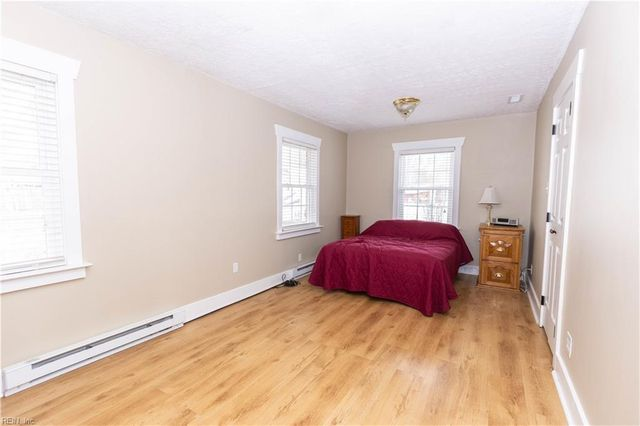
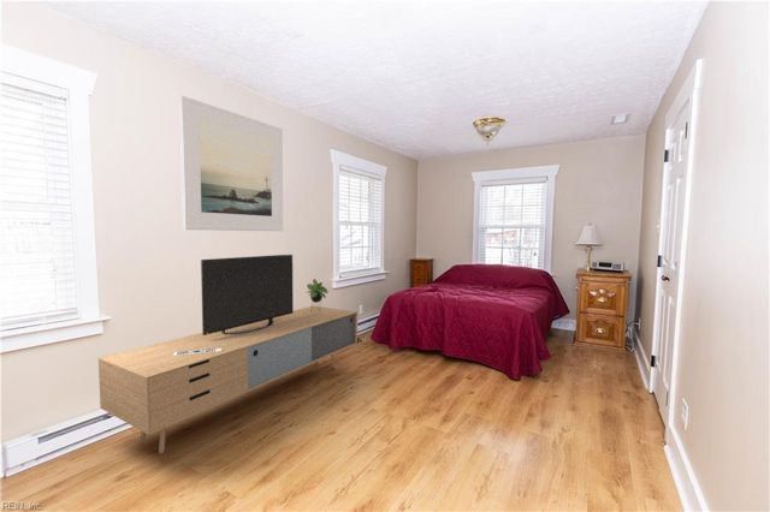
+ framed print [178,95,284,232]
+ media console [97,254,359,454]
